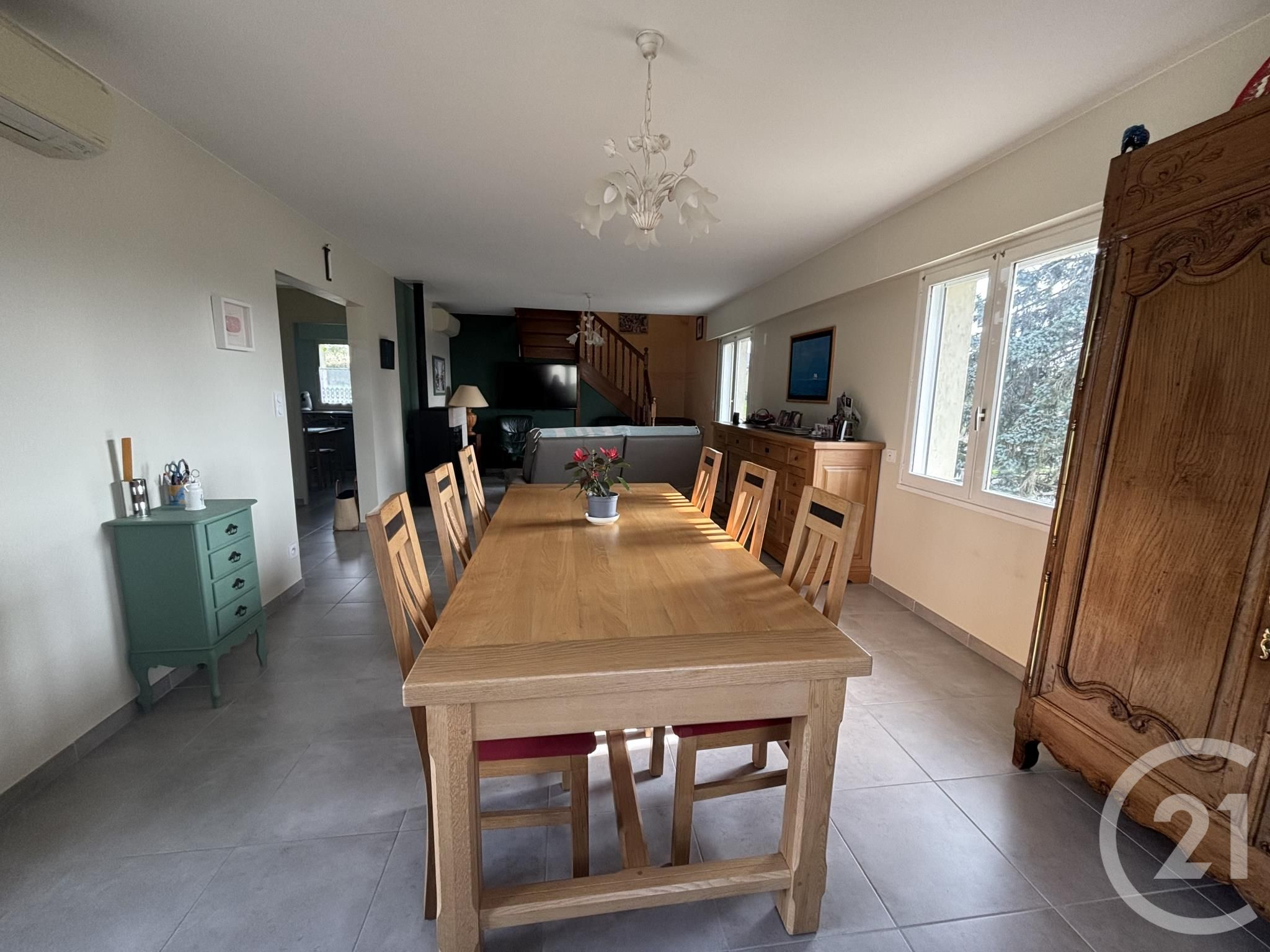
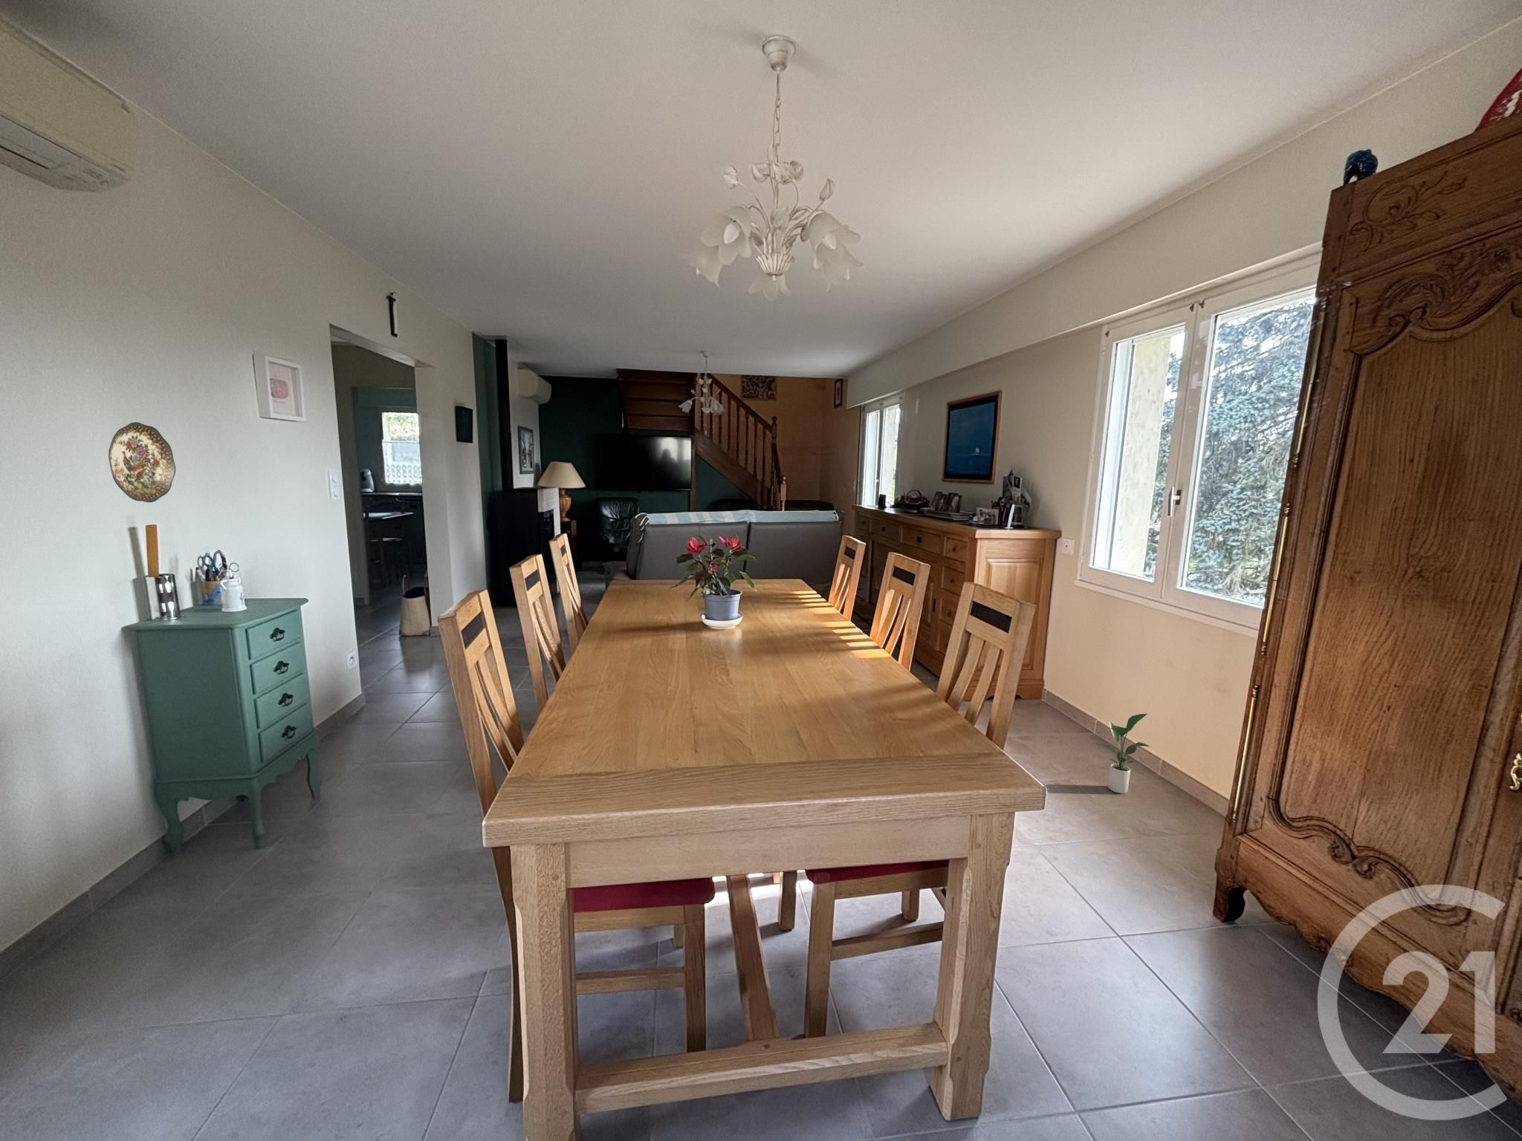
+ decorative plate [108,421,176,503]
+ potted plant [1097,713,1150,795]
